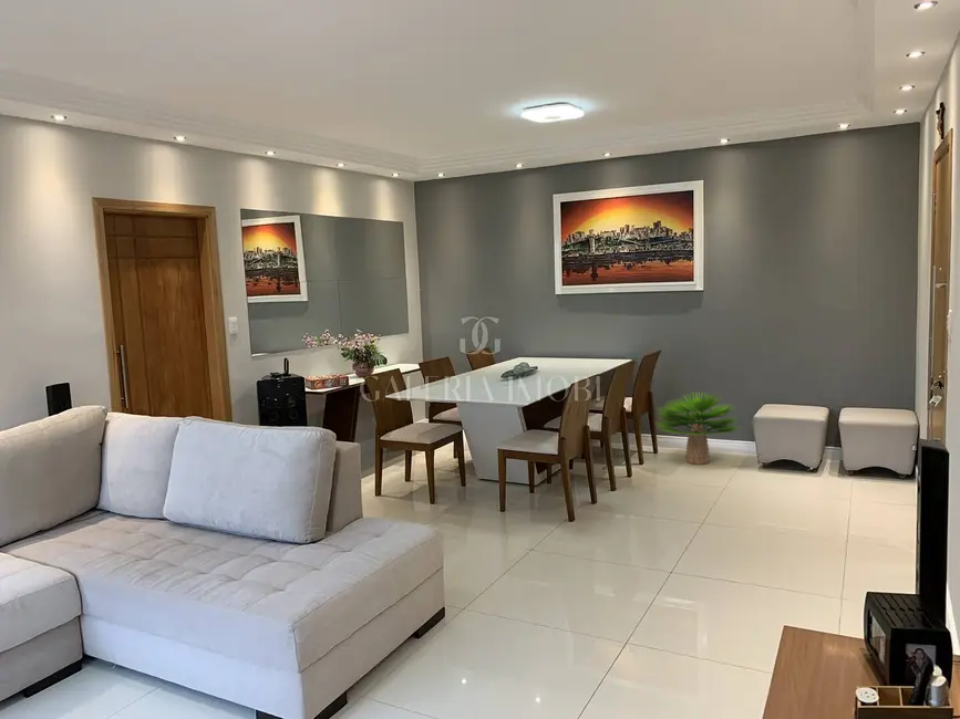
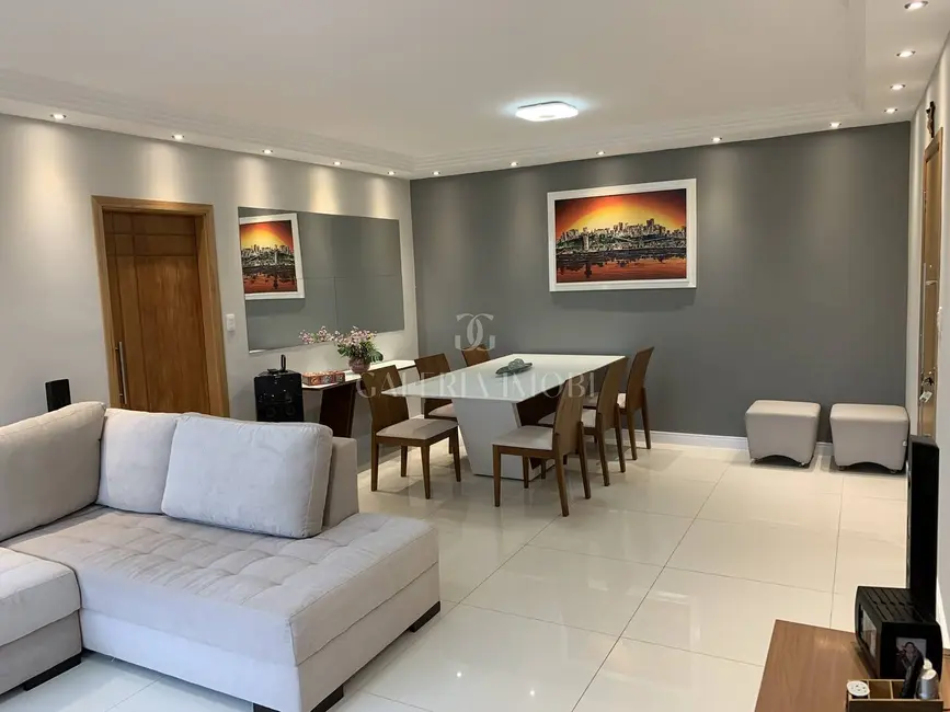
- potted plant [653,390,742,466]
